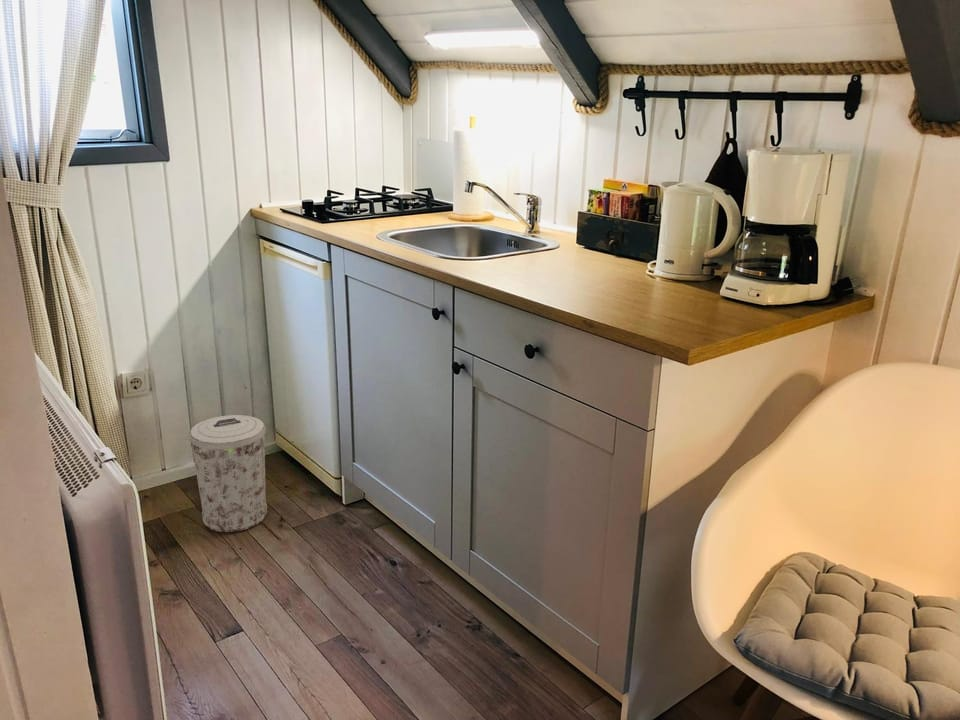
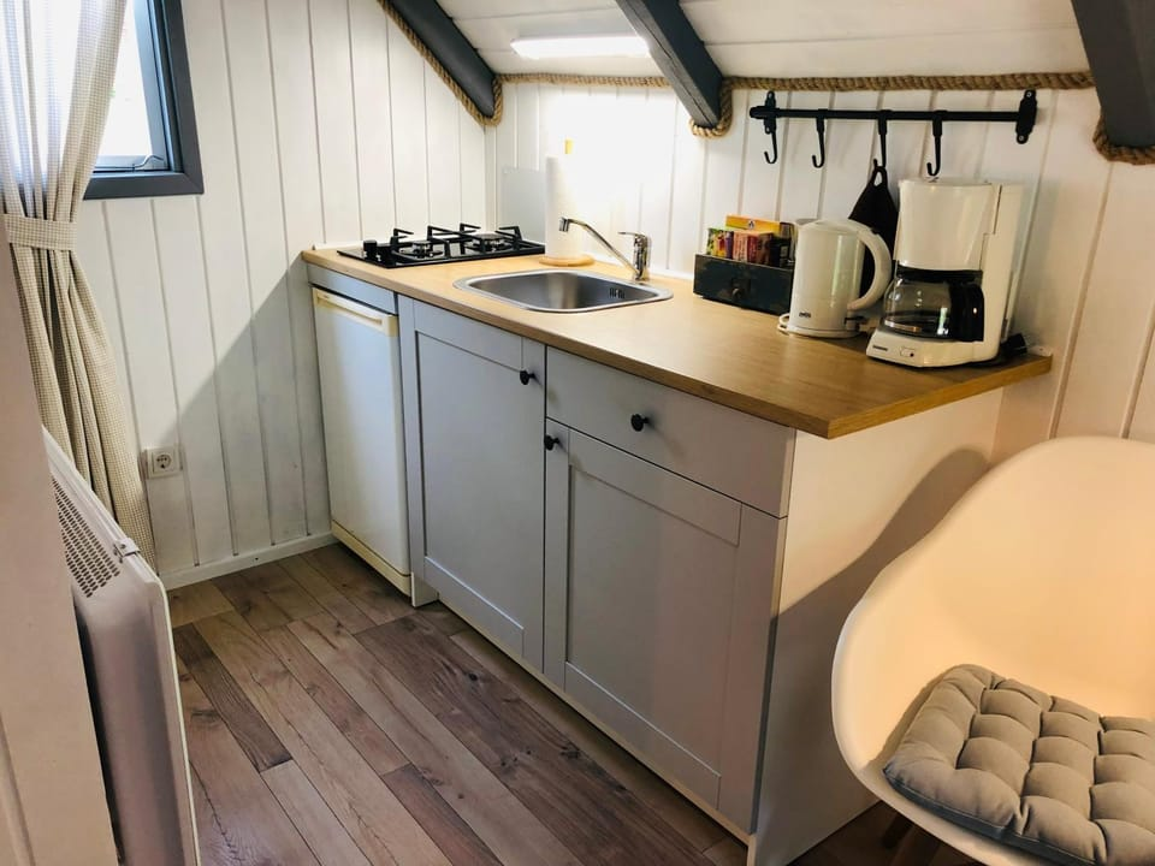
- trash can [188,414,268,533]
